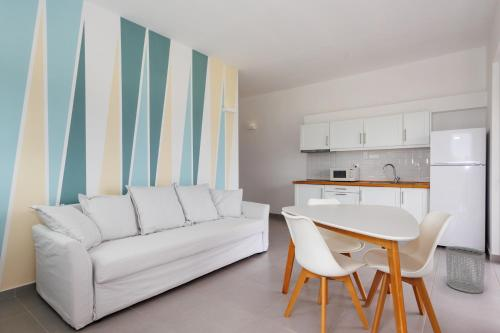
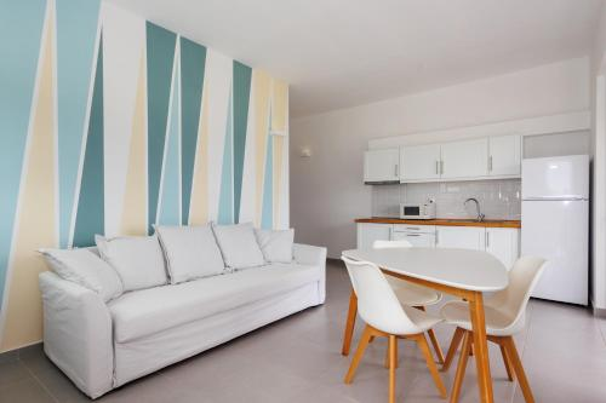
- waste bin [445,245,486,294]
